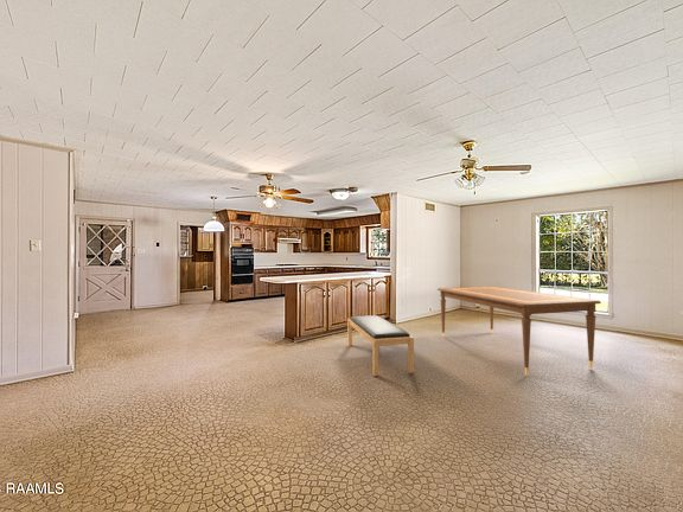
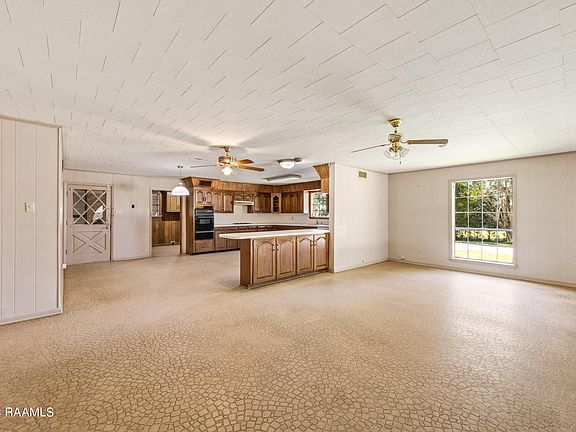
- bench [346,314,415,377]
- dining table [436,286,602,376]
